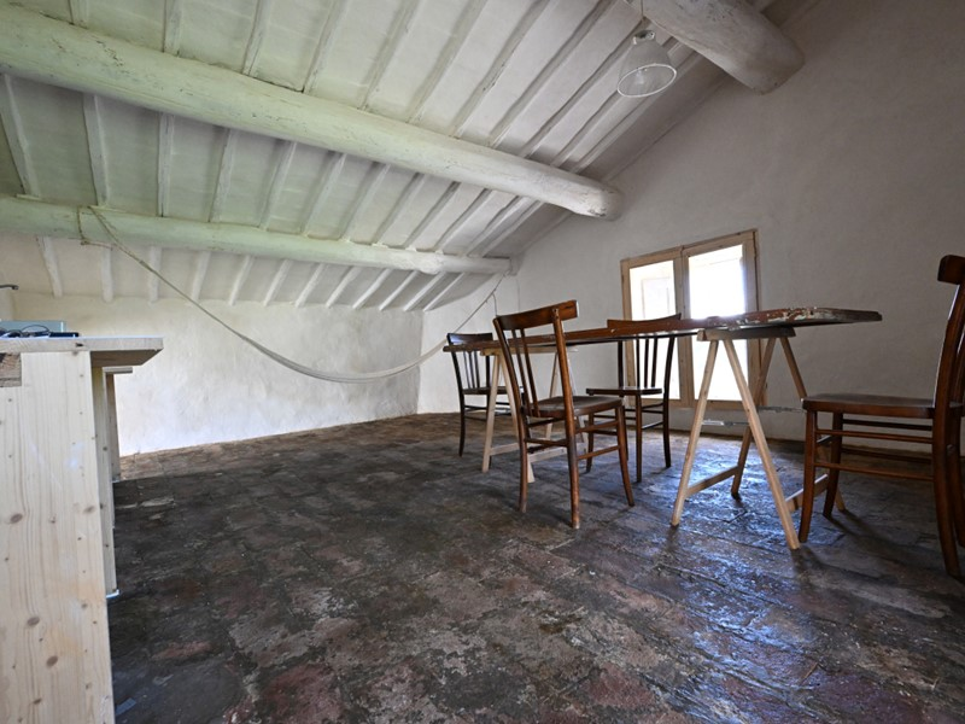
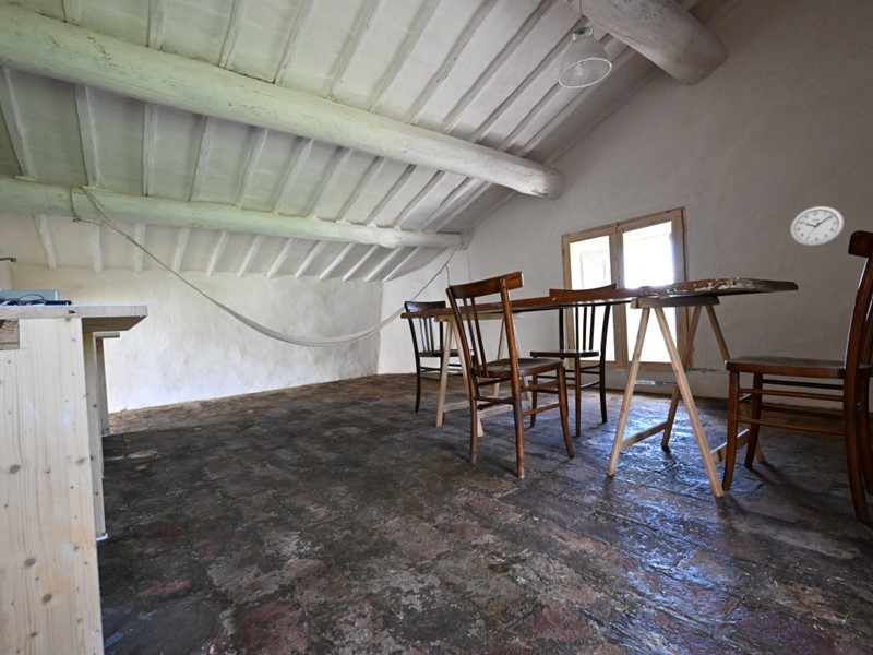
+ wall clock [789,205,845,248]
